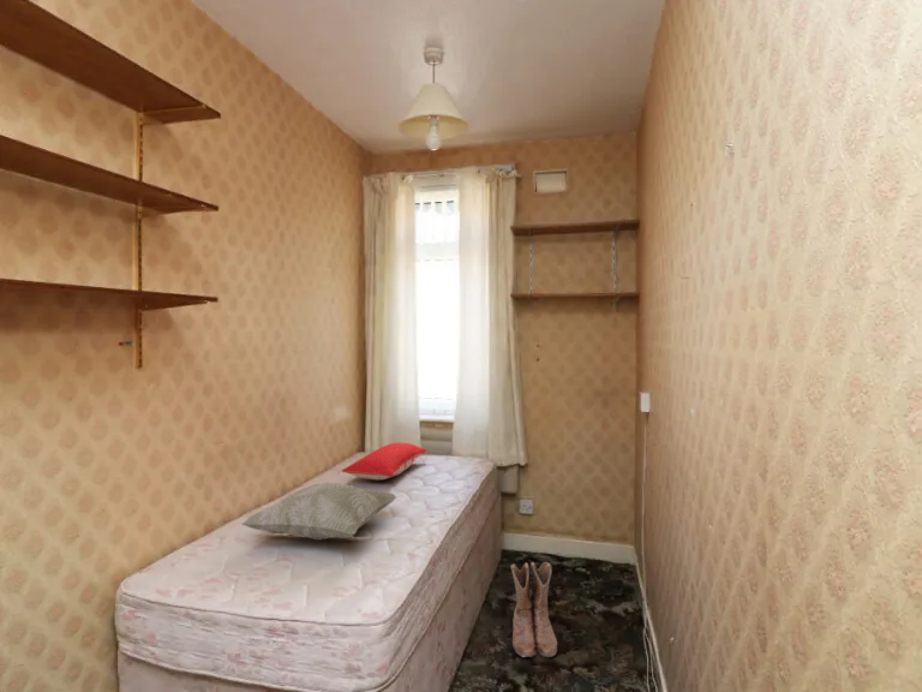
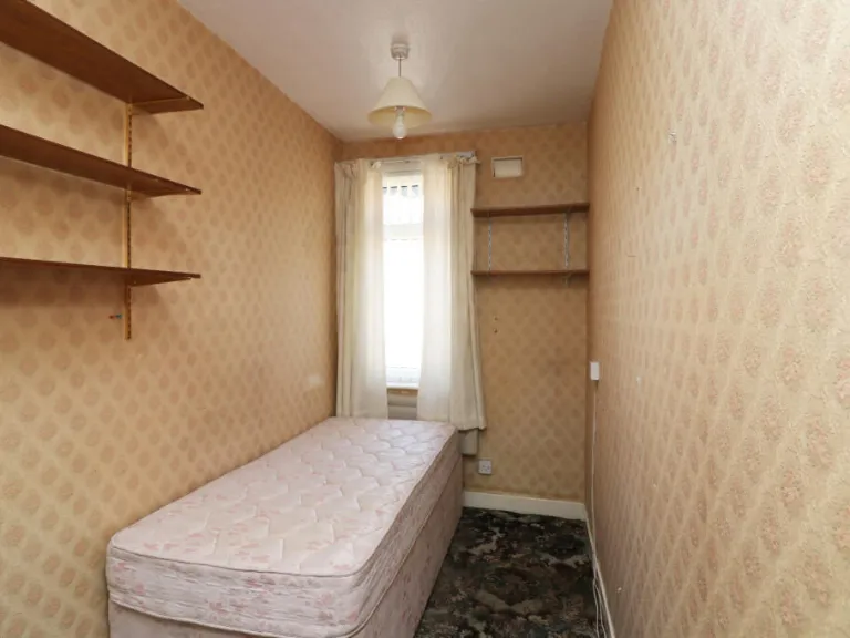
- boots [510,561,558,658]
- pillow [341,442,430,481]
- decorative pillow [241,482,397,542]
